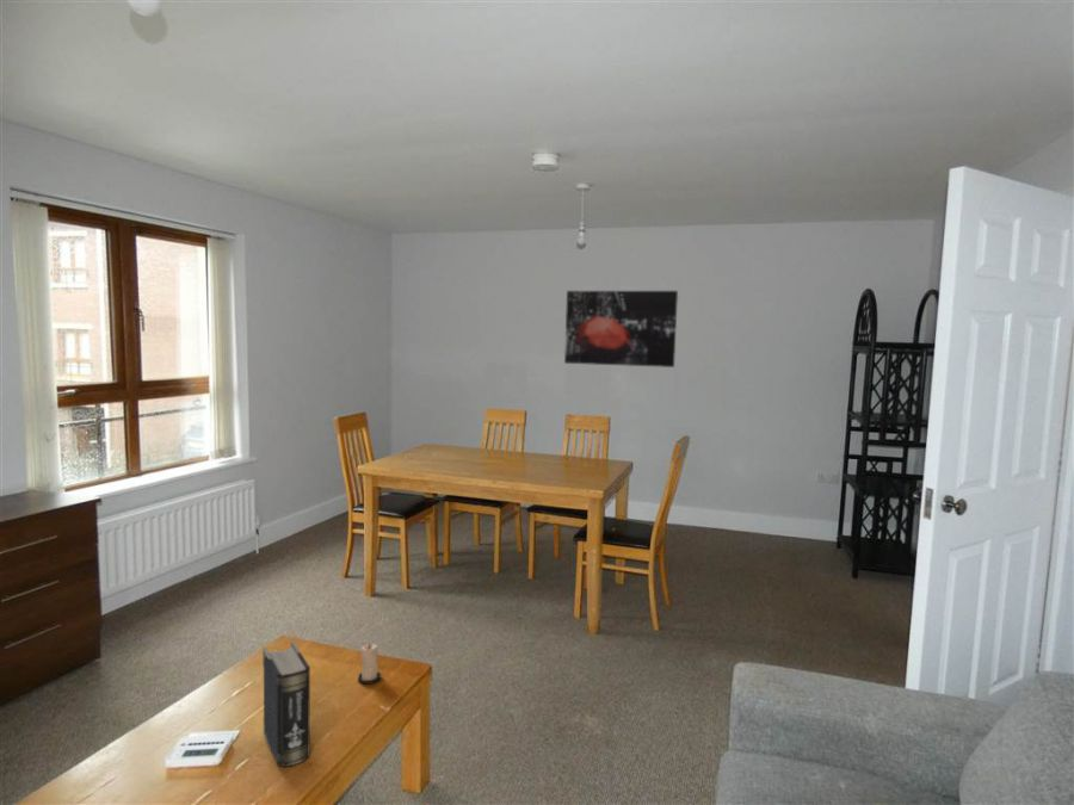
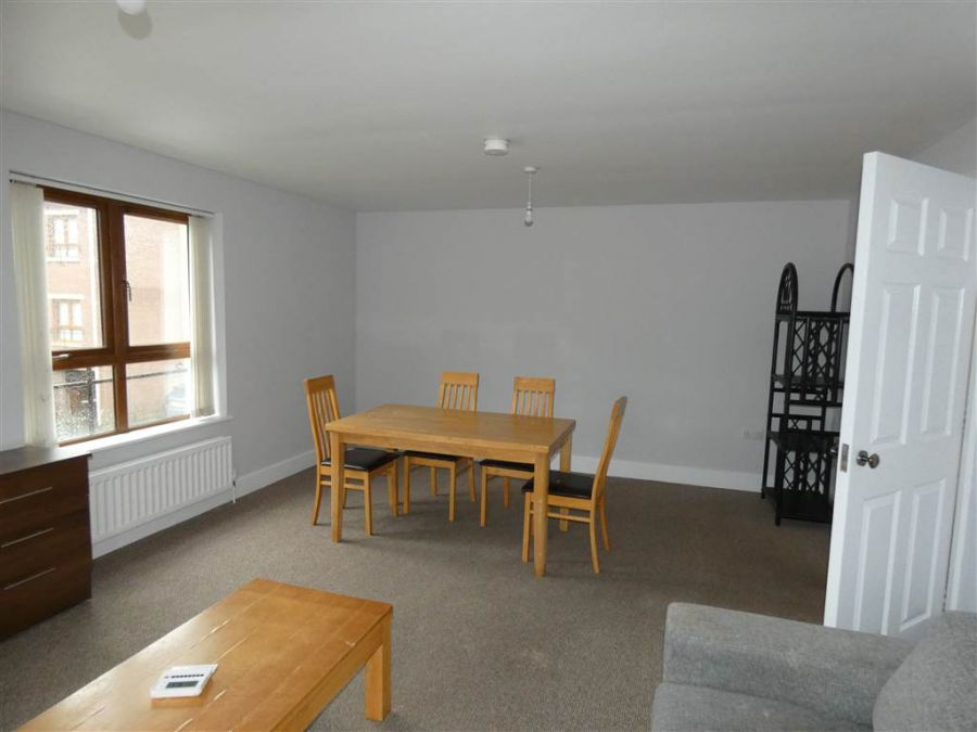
- book [261,640,311,768]
- candle [357,642,382,686]
- wall art [563,290,679,369]
